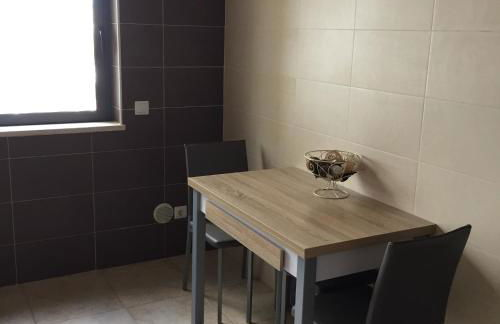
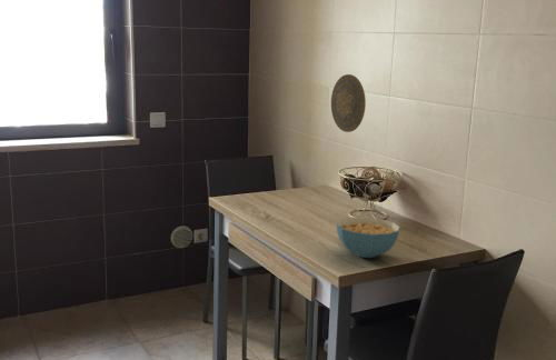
+ cereal bowl [336,217,401,259]
+ decorative plate [330,73,367,133]
